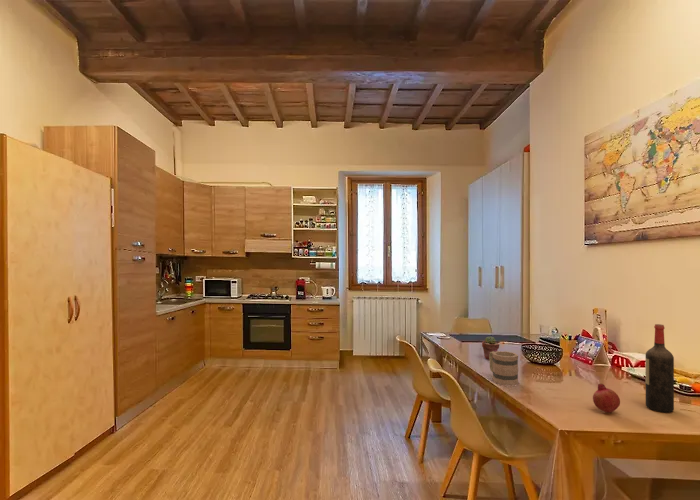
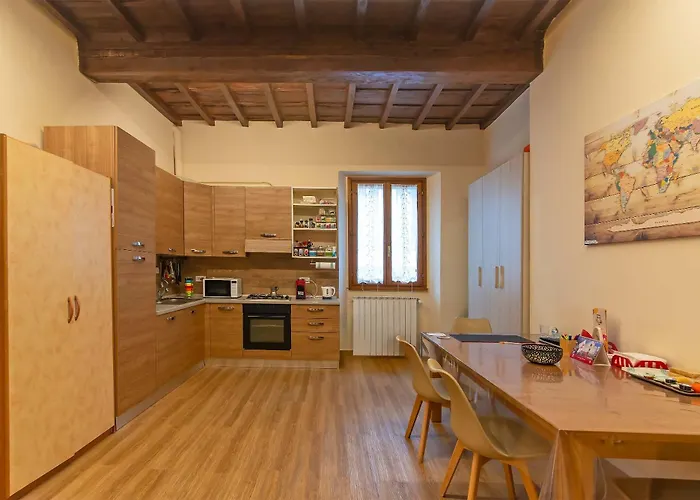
- potted succulent [481,335,500,360]
- fruit [592,383,621,414]
- mug [489,350,519,386]
- wine bottle [645,323,675,414]
